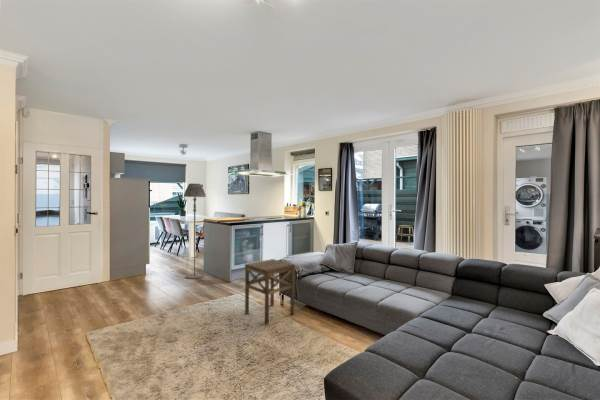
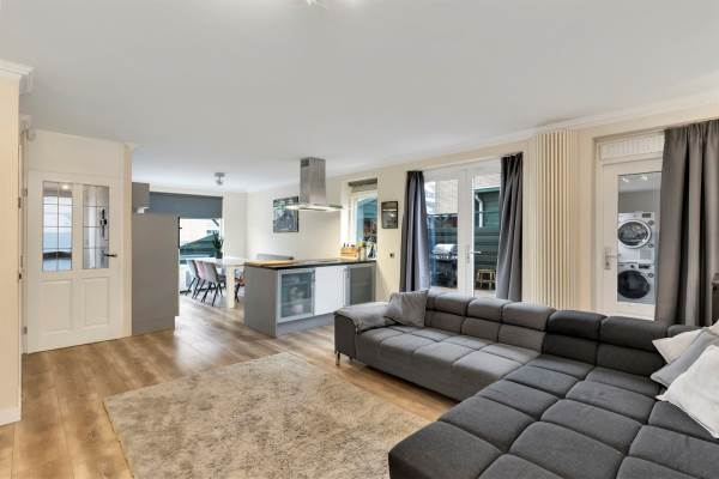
- side table [244,258,296,325]
- floor lamp [183,182,207,280]
